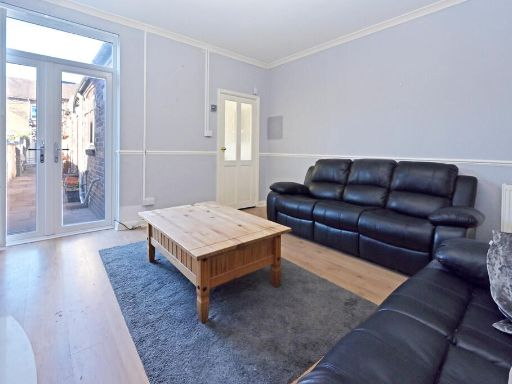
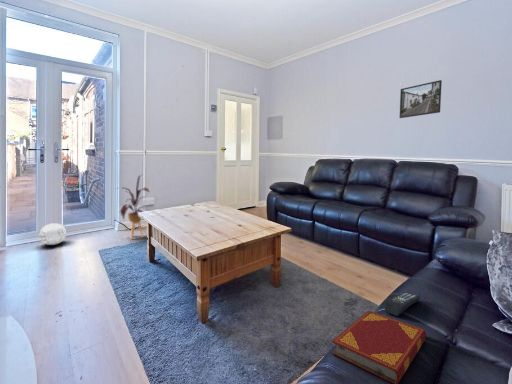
+ hardback book [331,310,427,384]
+ house plant [114,174,150,240]
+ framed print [399,79,443,119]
+ ball [39,222,67,246]
+ remote control [384,291,421,317]
